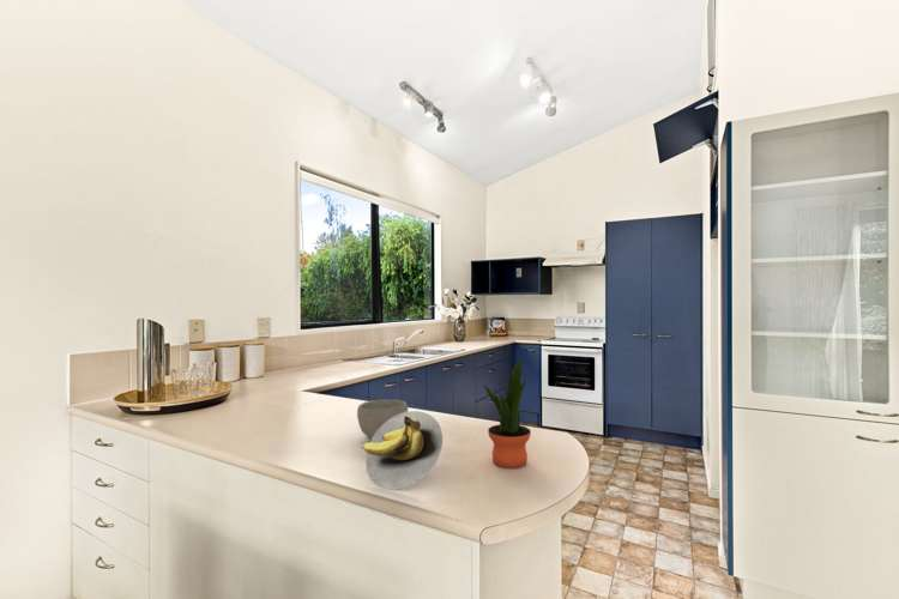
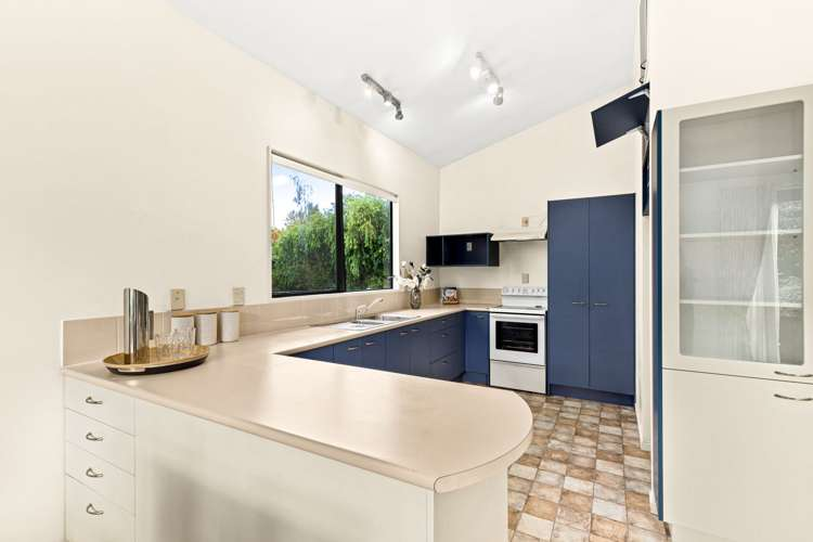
- bowl [356,399,410,441]
- potted plant [483,356,532,470]
- banana [361,410,444,490]
